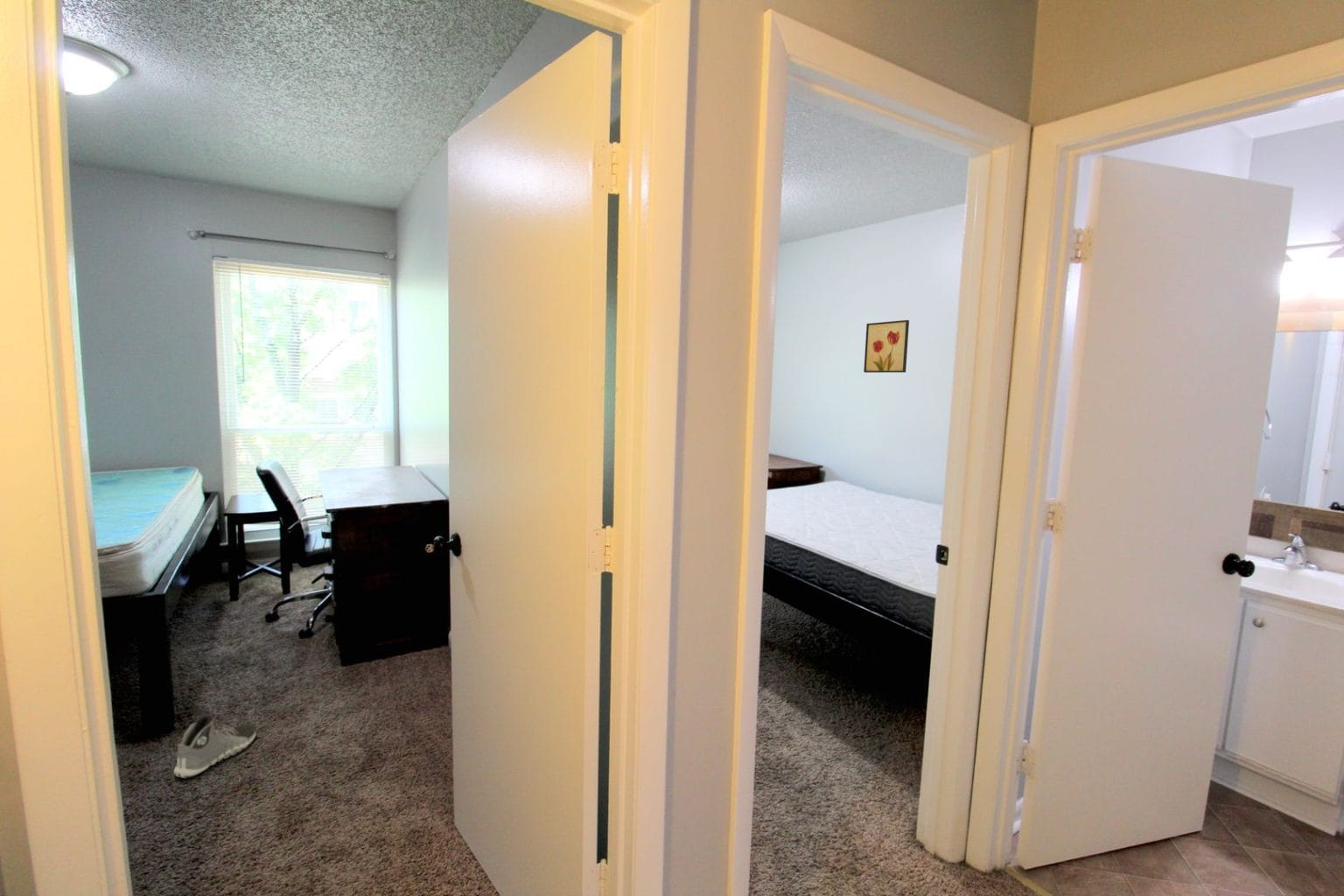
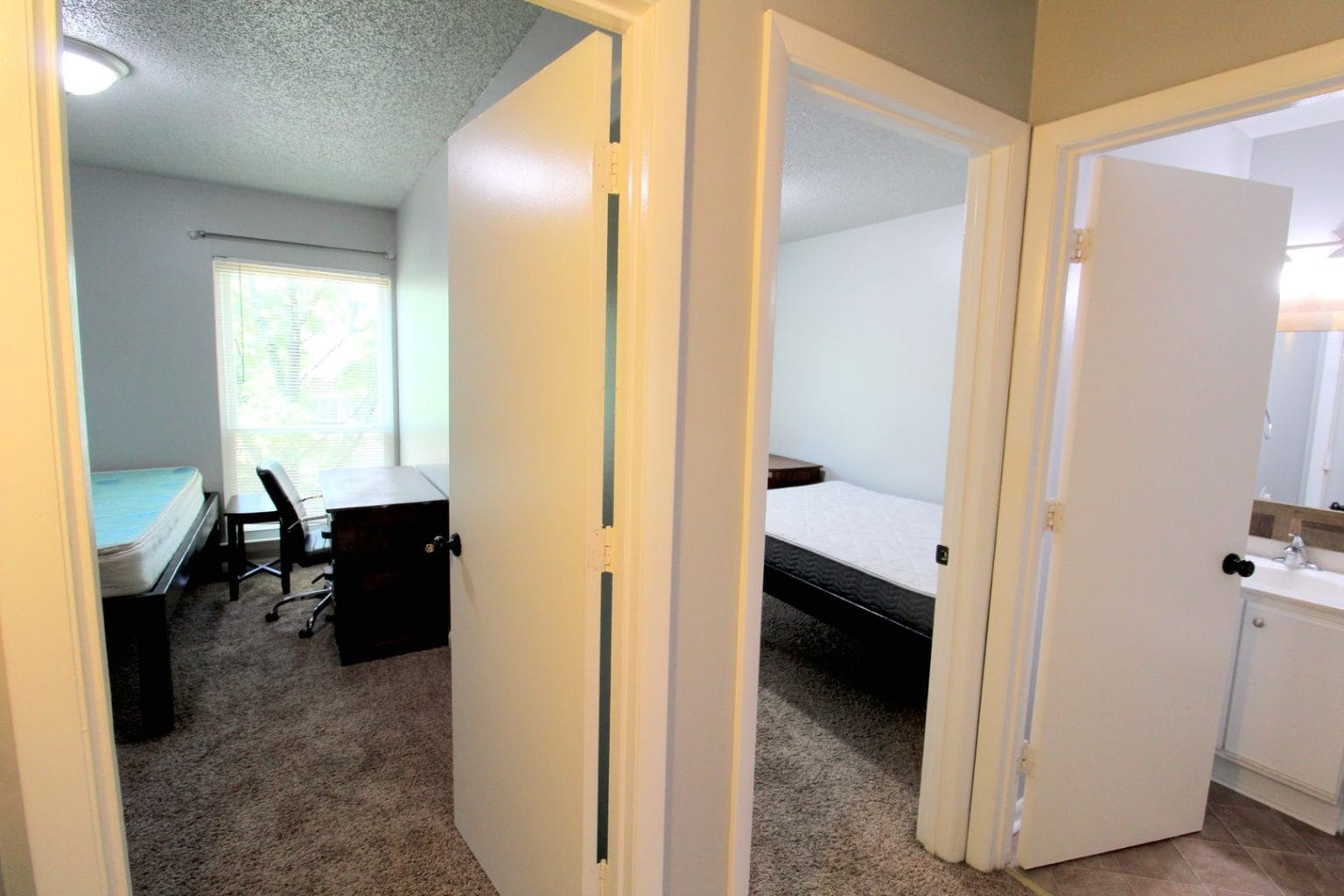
- sneaker [173,715,257,779]
- wall art [863,319,910,374]
